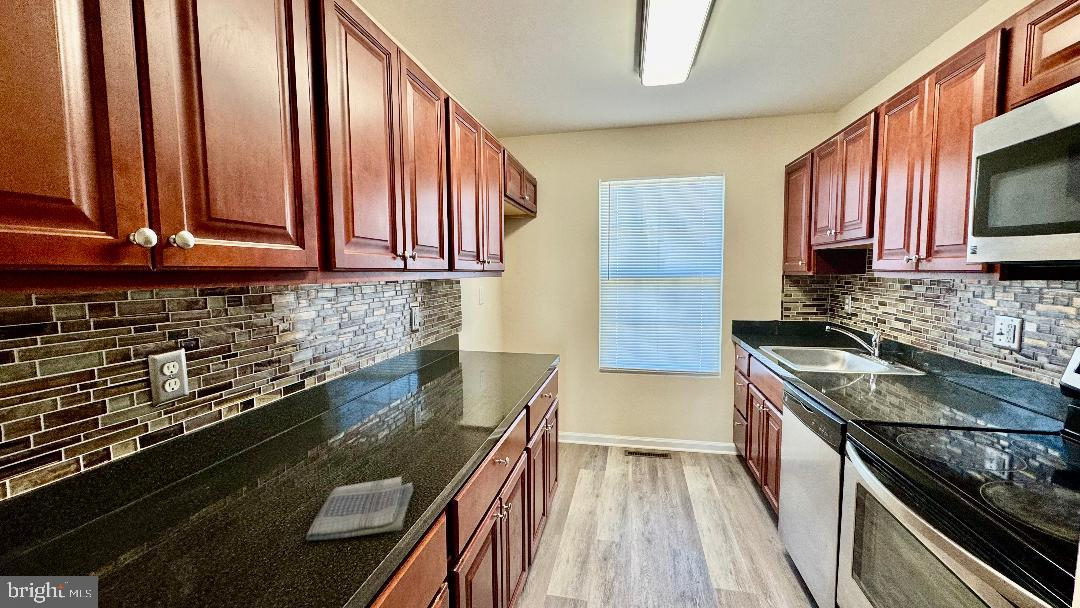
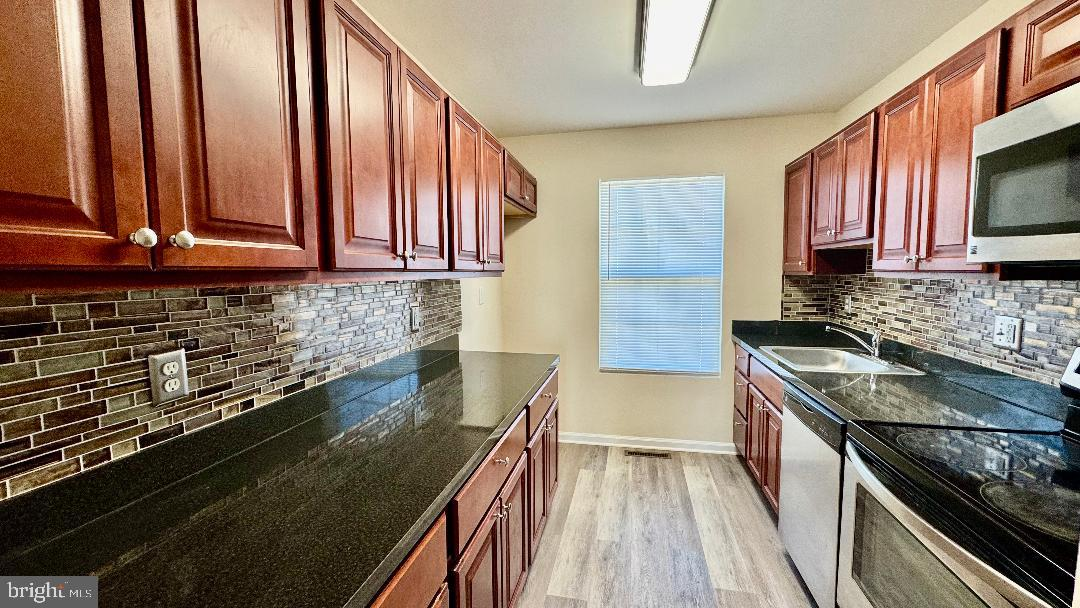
- dish towel [305,476,414,541]
